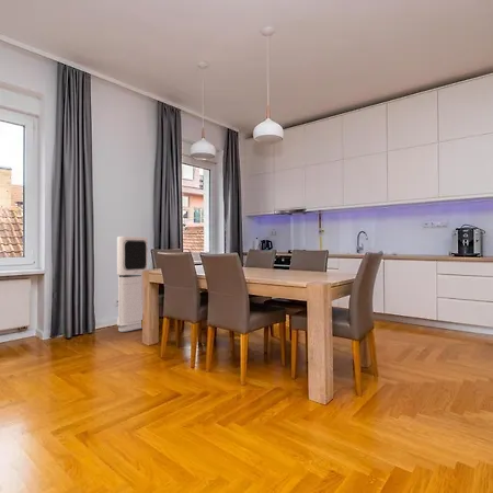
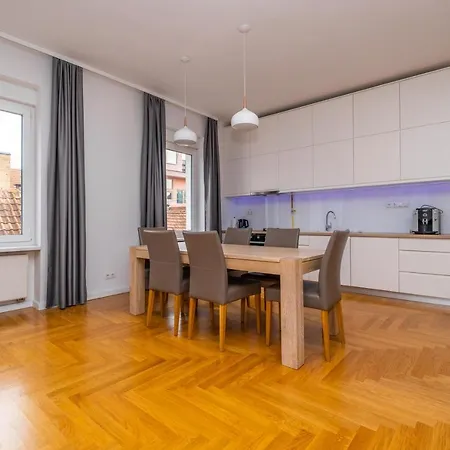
- air purifier [116,236,149,333]
